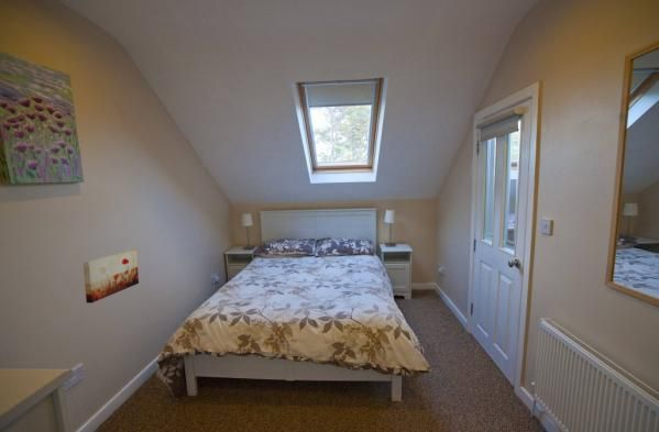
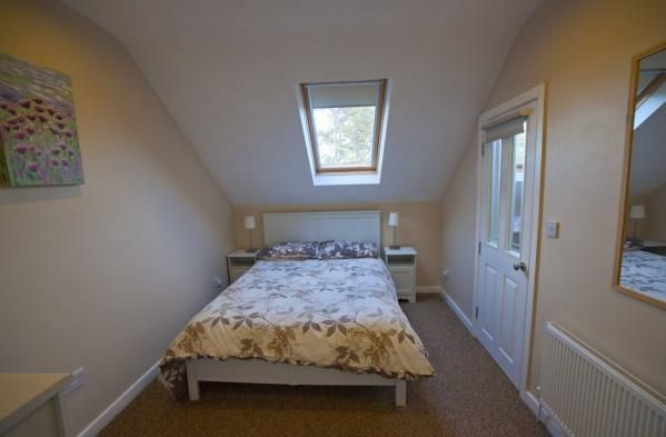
- wall art [81,248,140,304]
